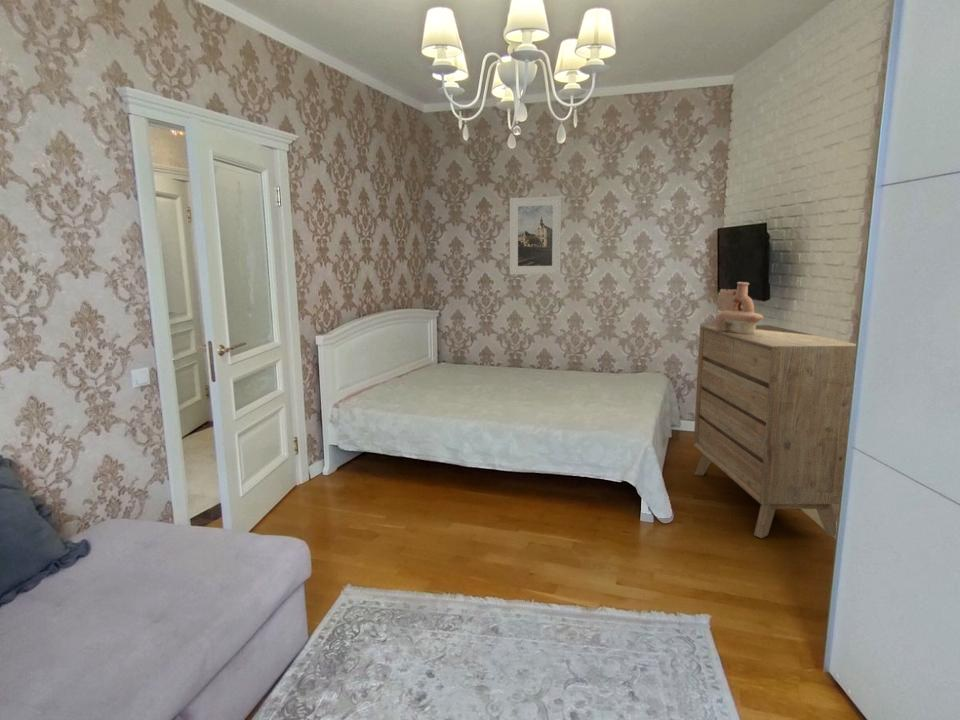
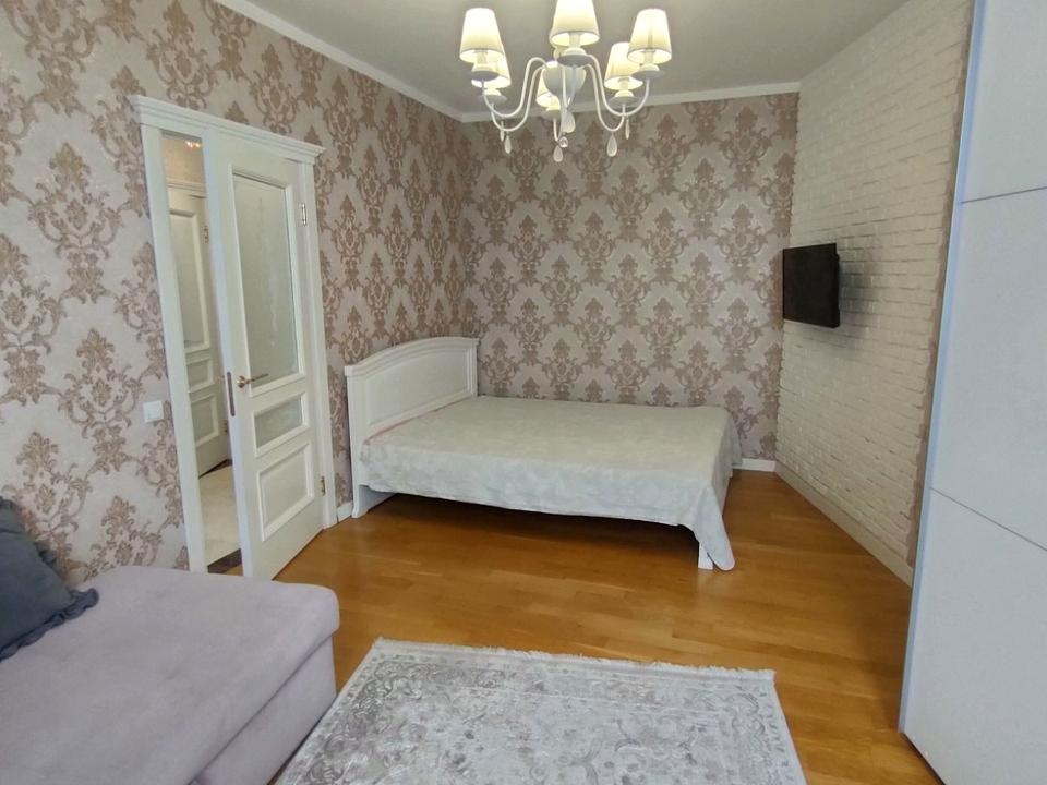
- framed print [509,195,562,275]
- decorative vase [714,281,765,334]
- dresser [693,324,857,539]
